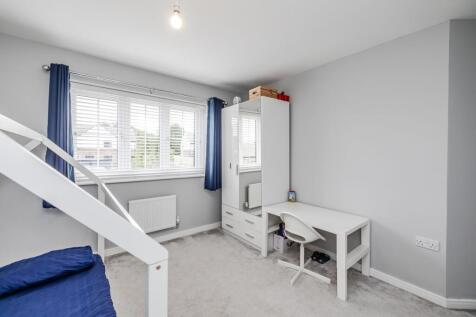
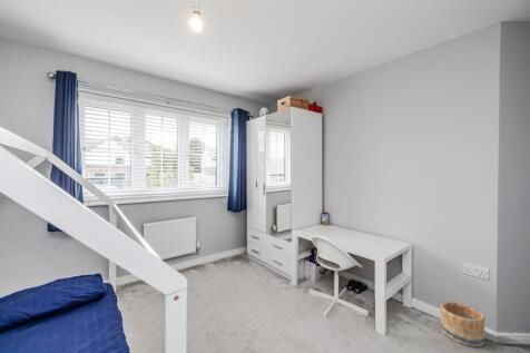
+ basket [440,301,487,347]
